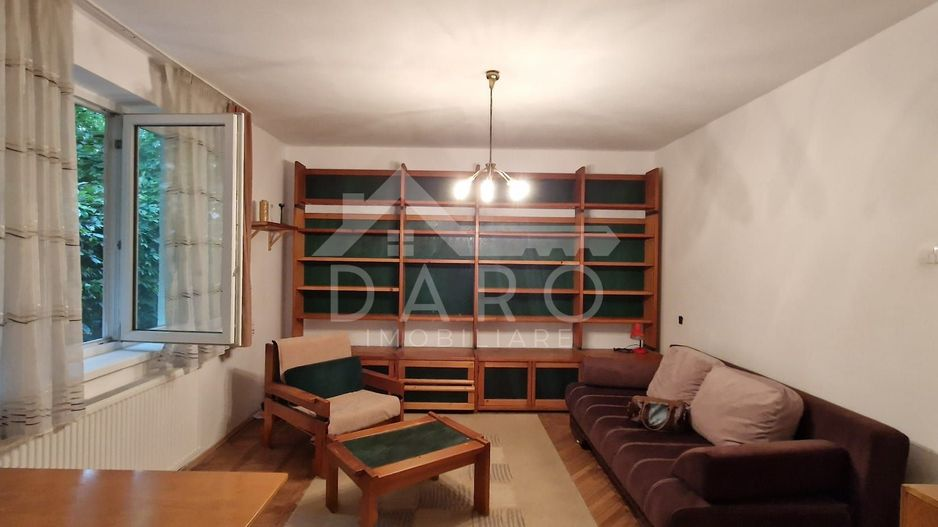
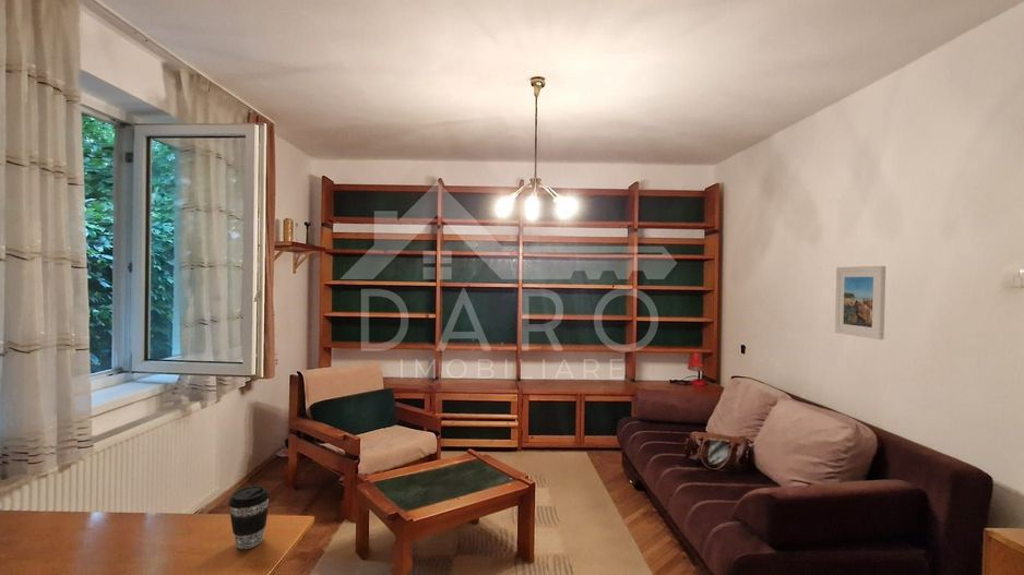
+ coffee cup [227,484,271,550]
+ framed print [834,265,886,340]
